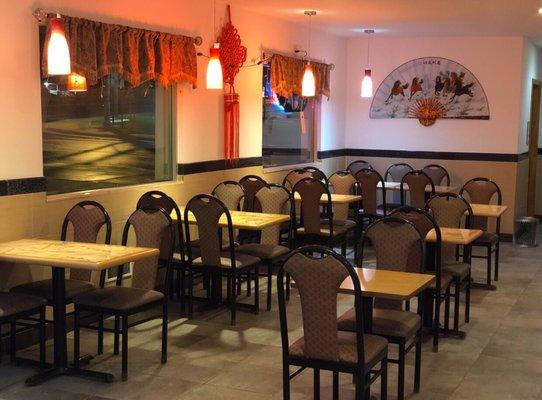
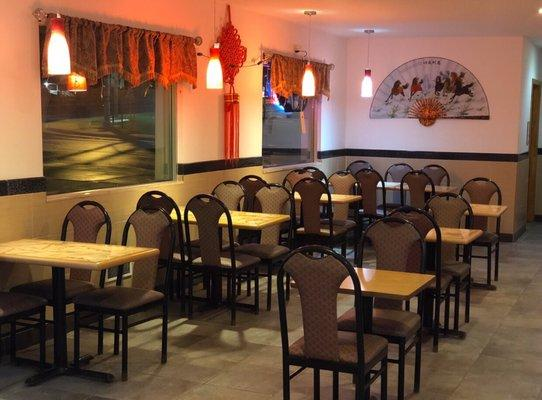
- waste bin [512,216,540,248]
